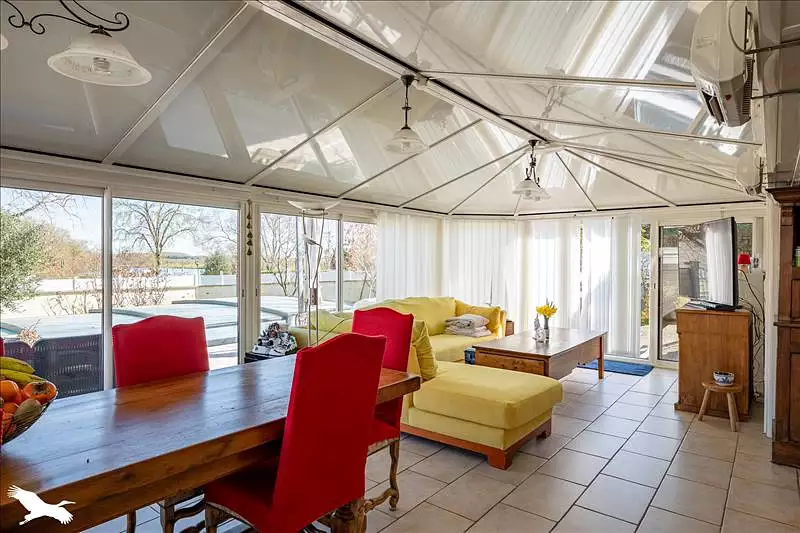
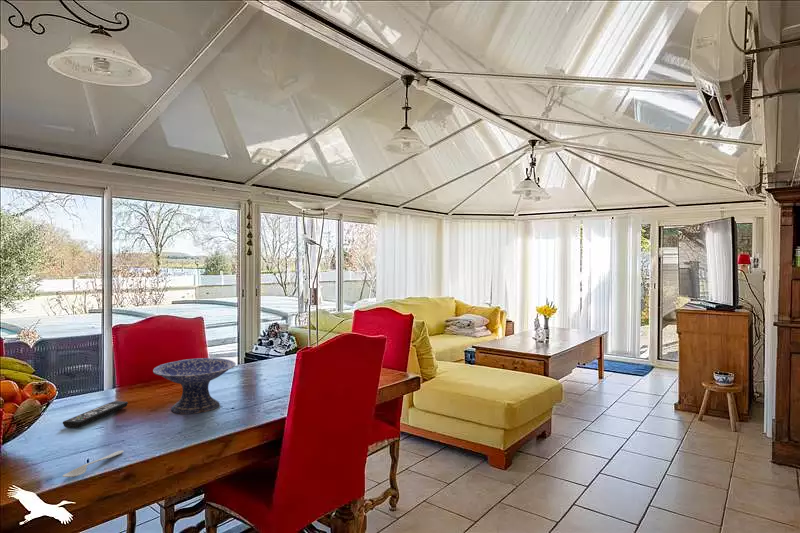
+ spoon [62,449,125,478]
+ remote control [62,400,129,429]
+ decorative bowl [152,357,237,415]
